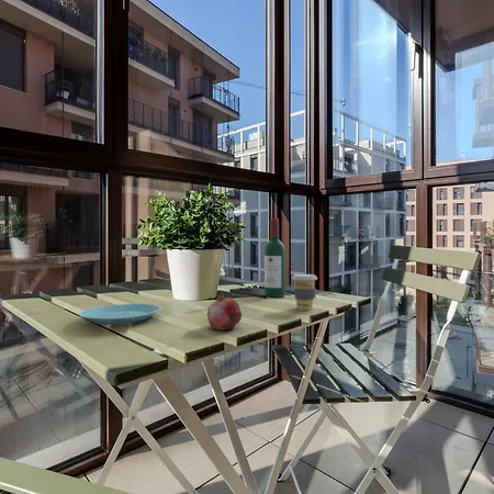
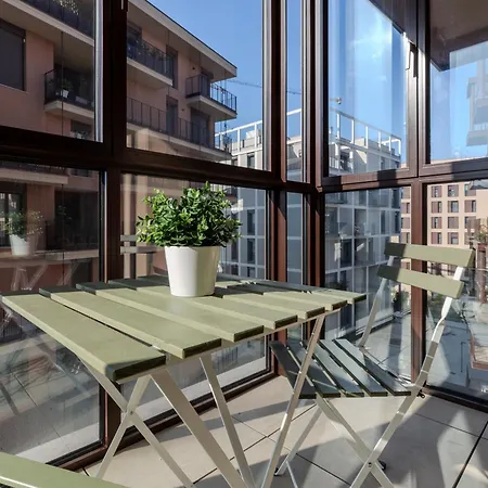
- coffee cup [291,273,318,312]
- fruit [206,291,243,332]
- plate [78,303,161,326]
- wine bottle [263,217,287,297]
